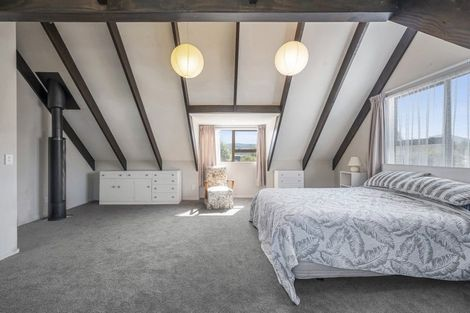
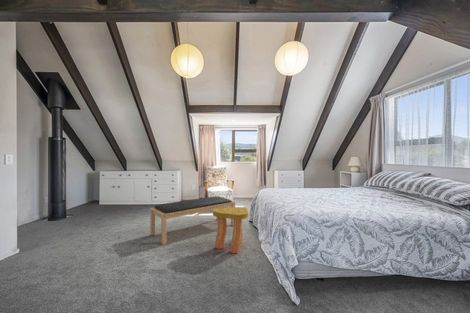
+ stool [212,206,249,254]
+ bench [149,195,236,245]
